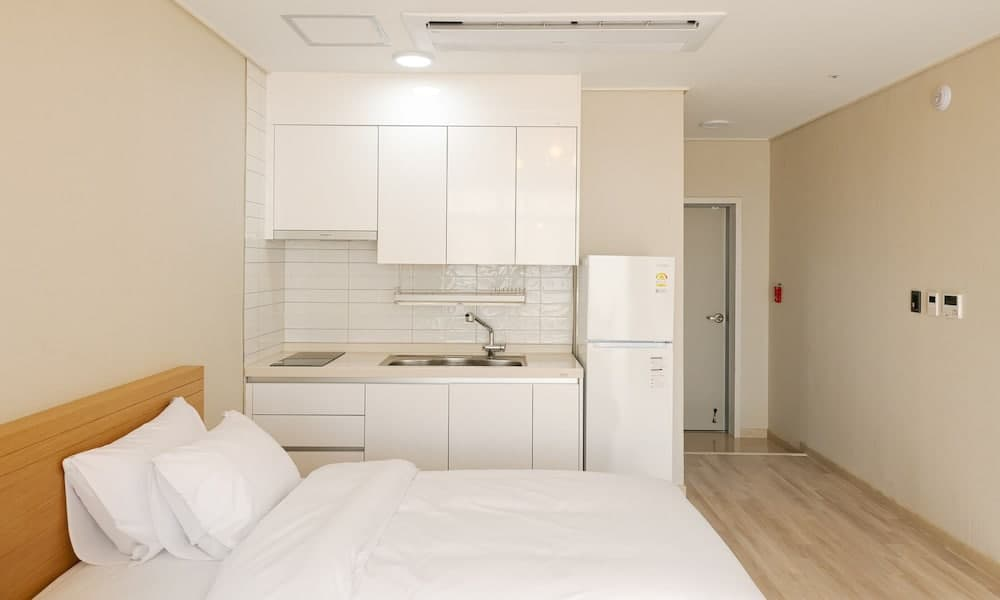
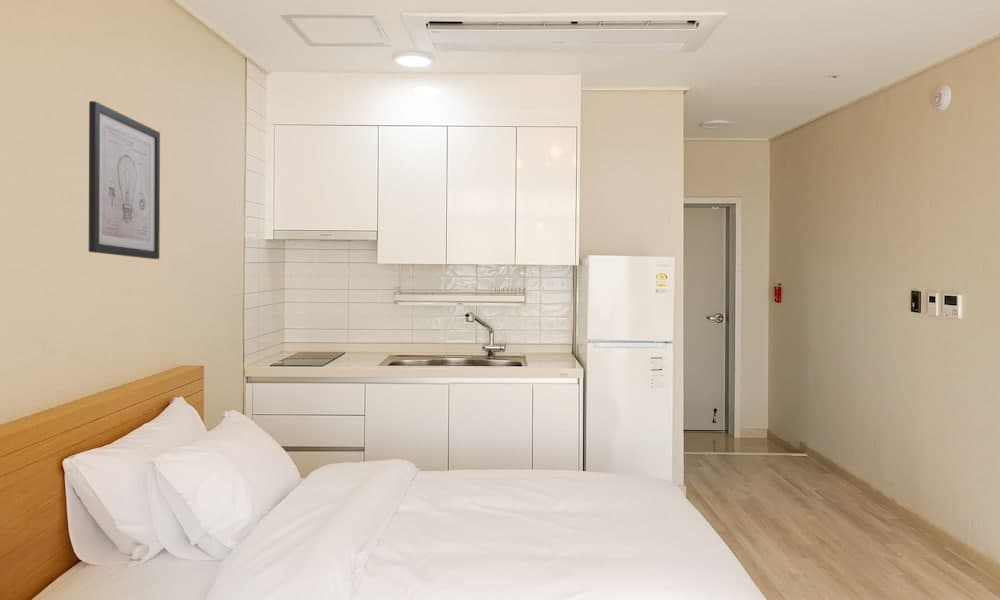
+ wall art [88,100,161,260]
